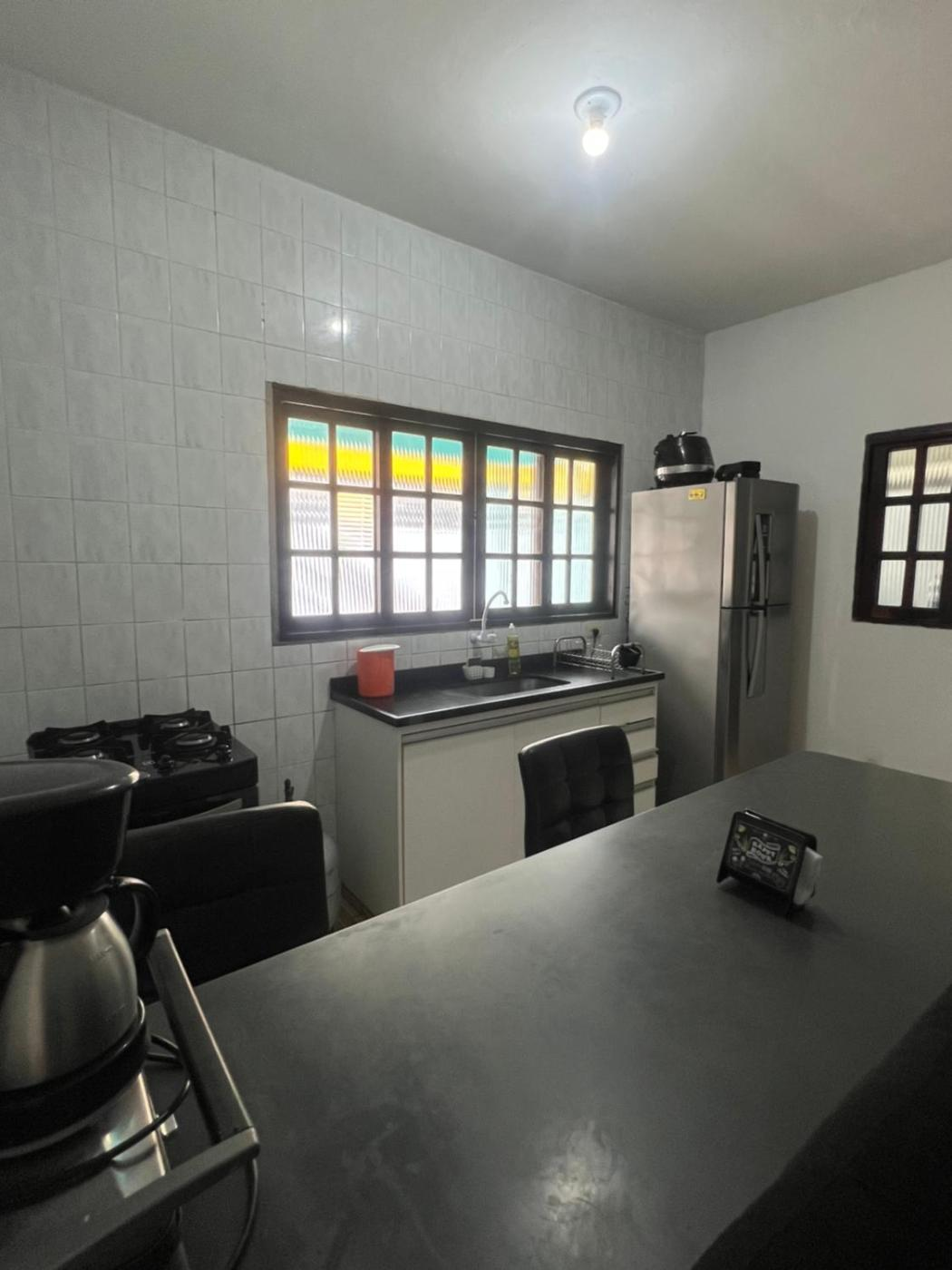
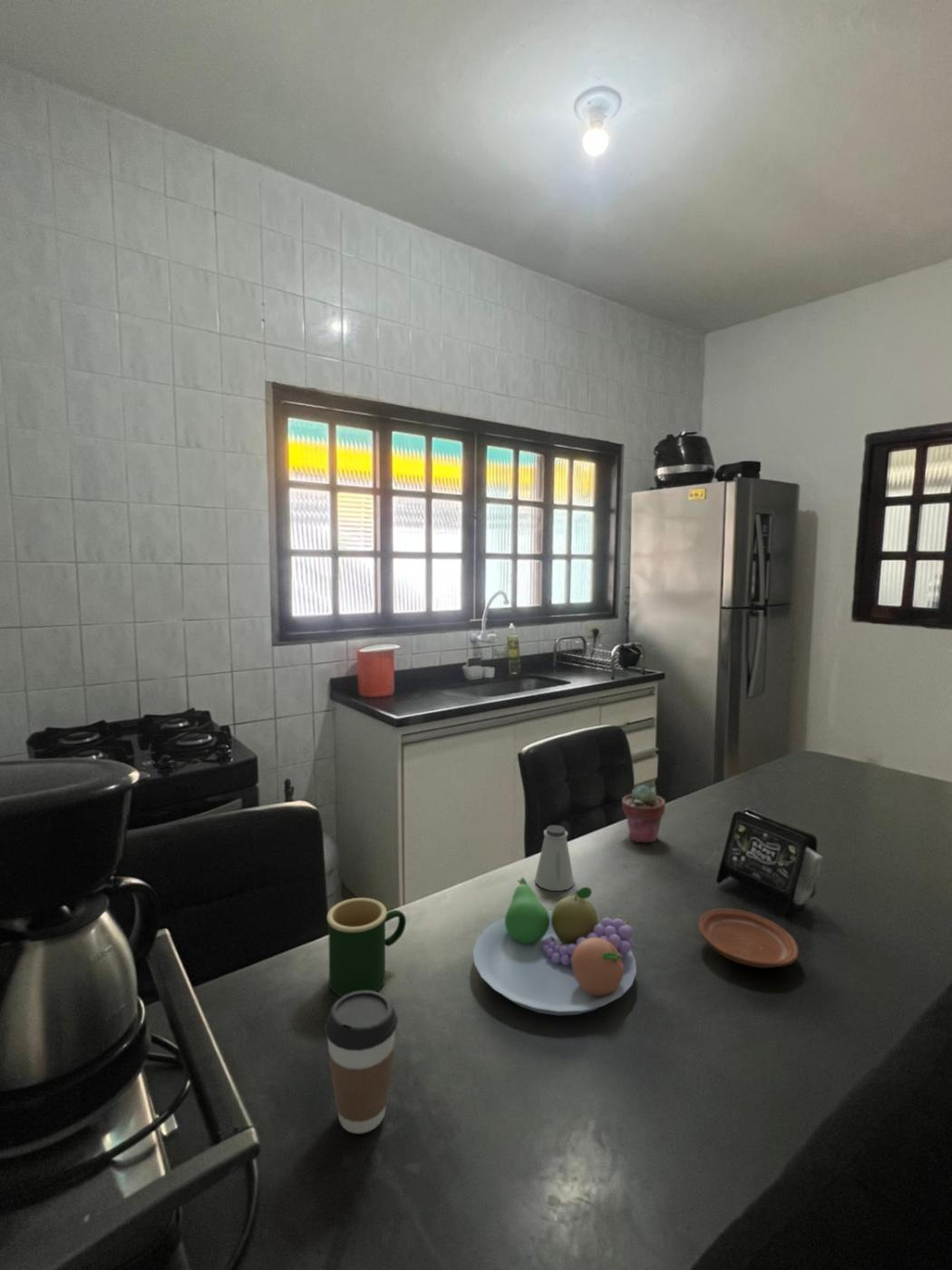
+ mug [326,897,407,997]
+ saltshaker [534,825,575,892]
+ potted succulent [621,784,666,844]
+ coffee cup [325,991,399,1135]
+ fruit bowl [472,876,637,1016]
+ plate [697,907,800,969]
